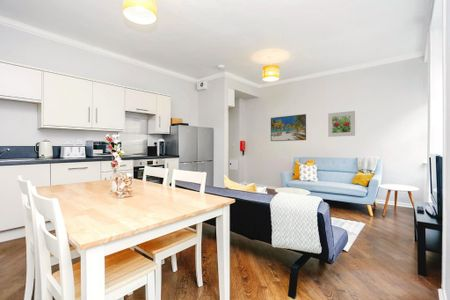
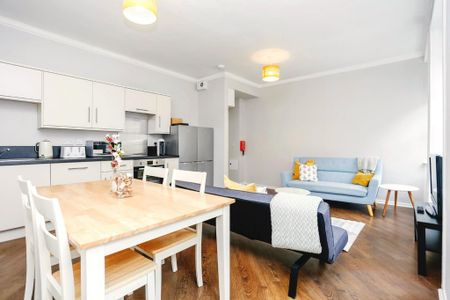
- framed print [270,113,307,142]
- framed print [327,110,356,138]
